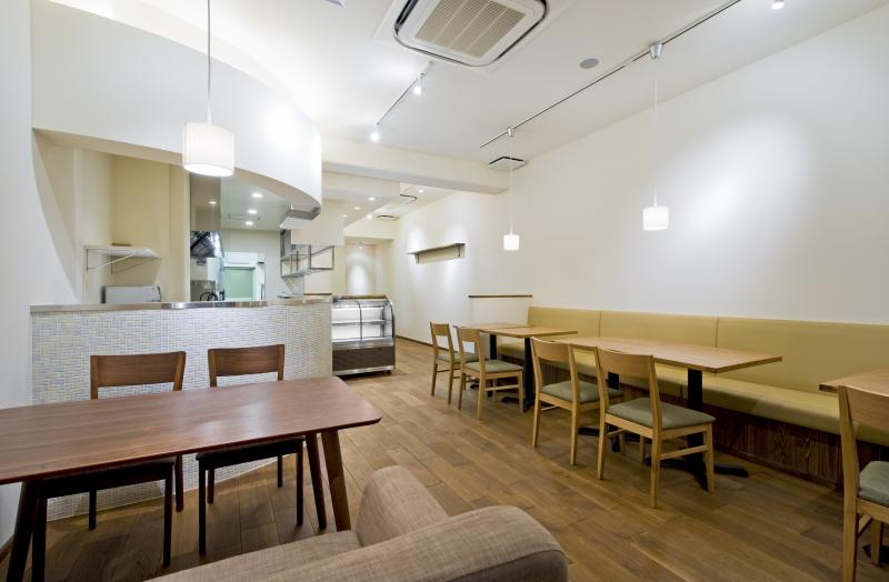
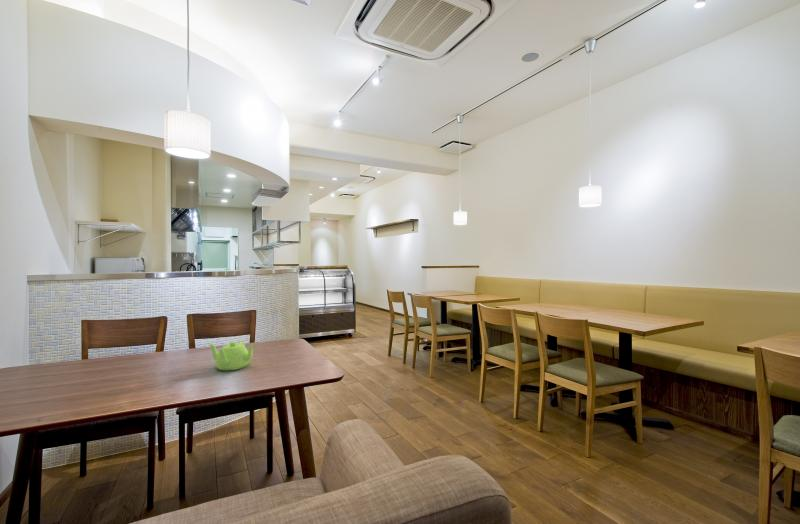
+ teapot [207,341,257,371]
